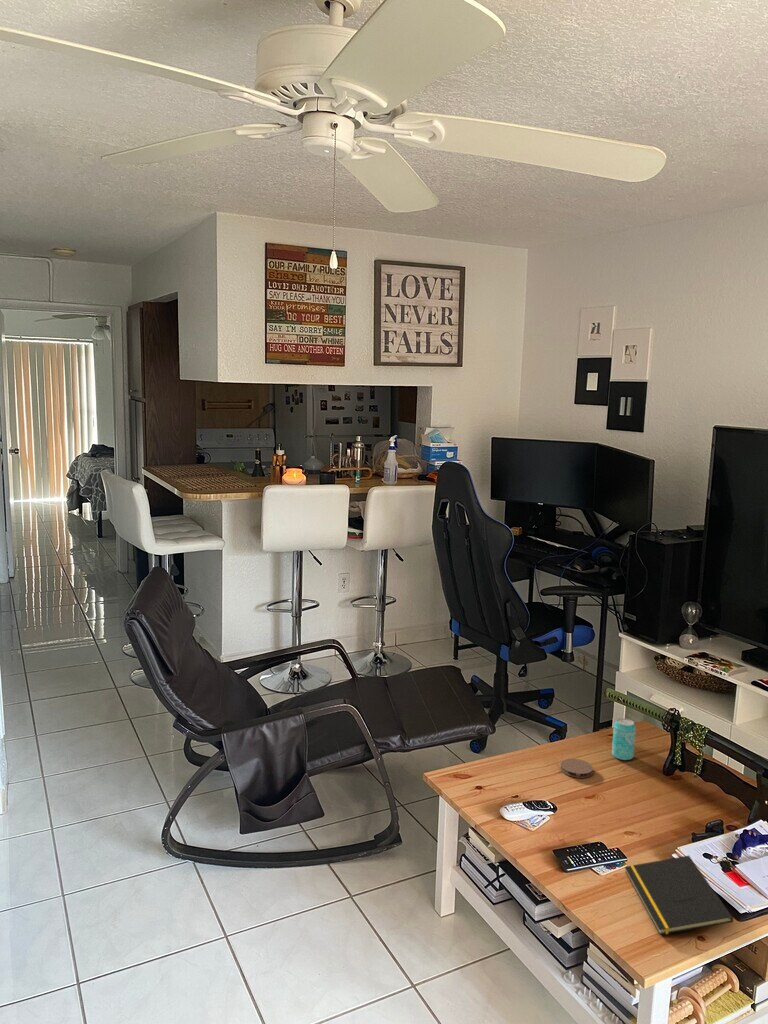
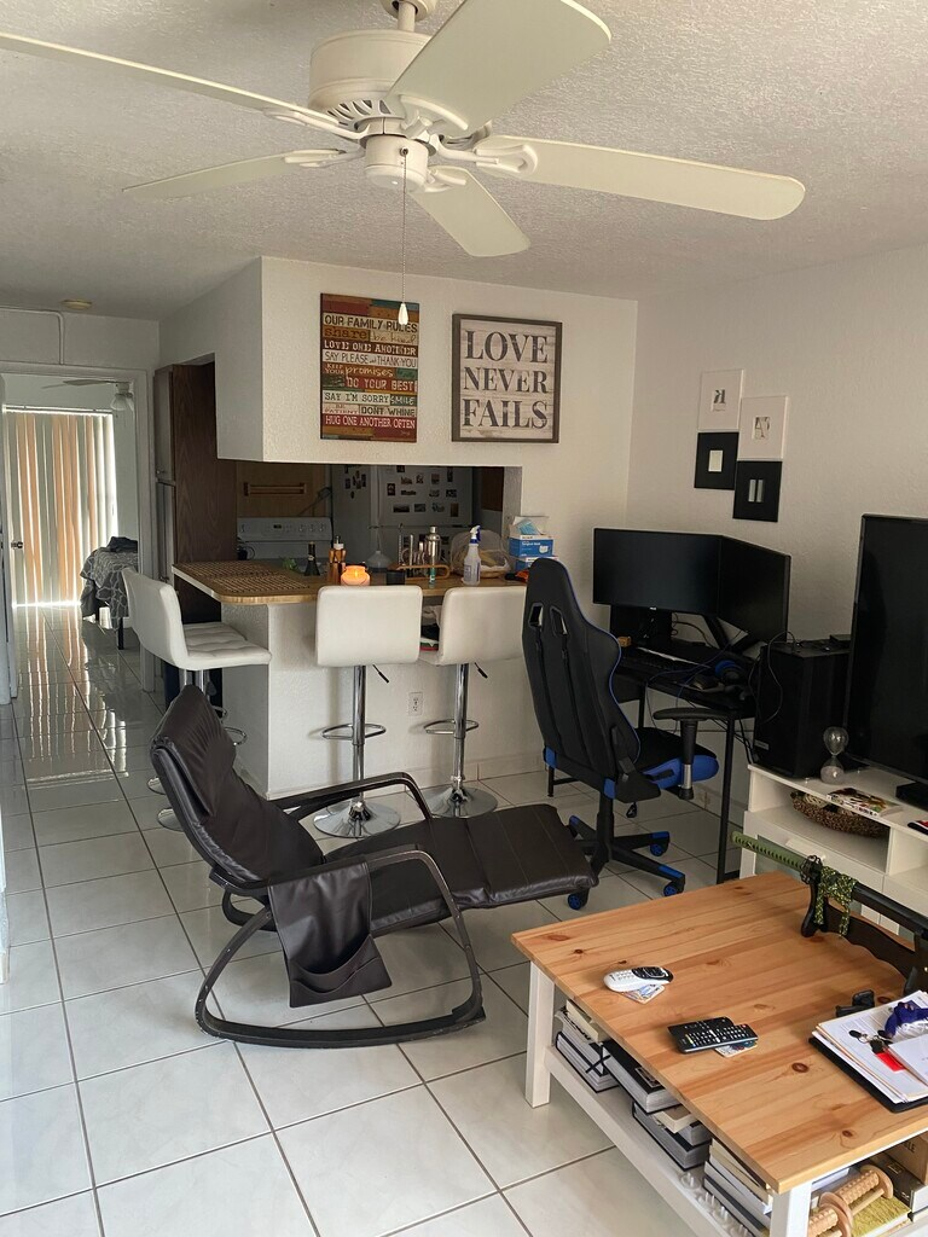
- notepad [624,855,734,936]
- coaster [559,758,594,779]
- beverage can [611,717,637,761]
